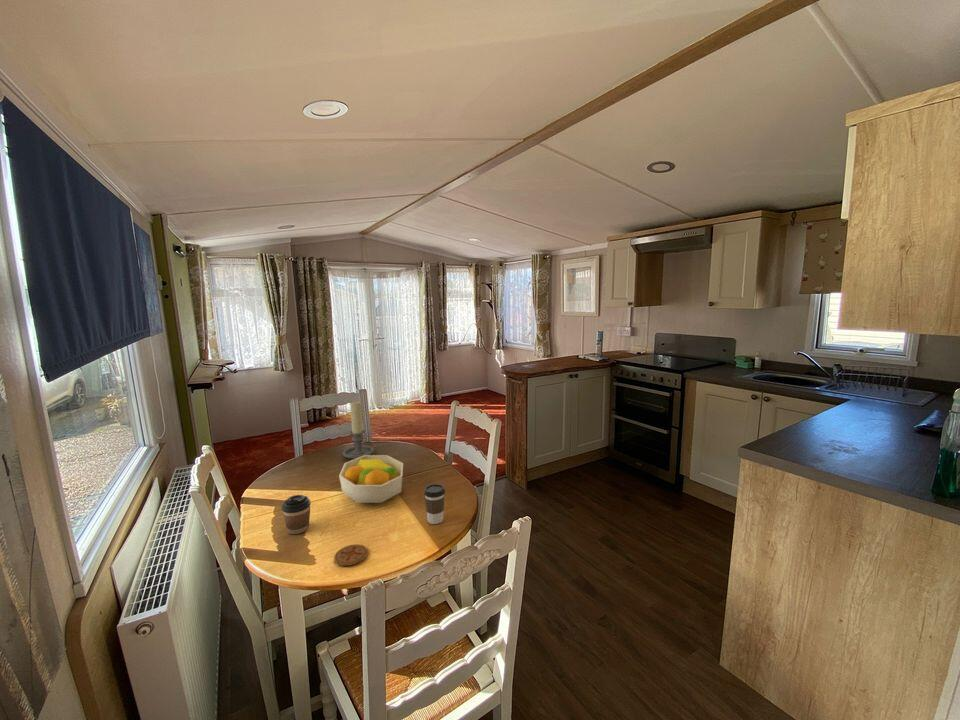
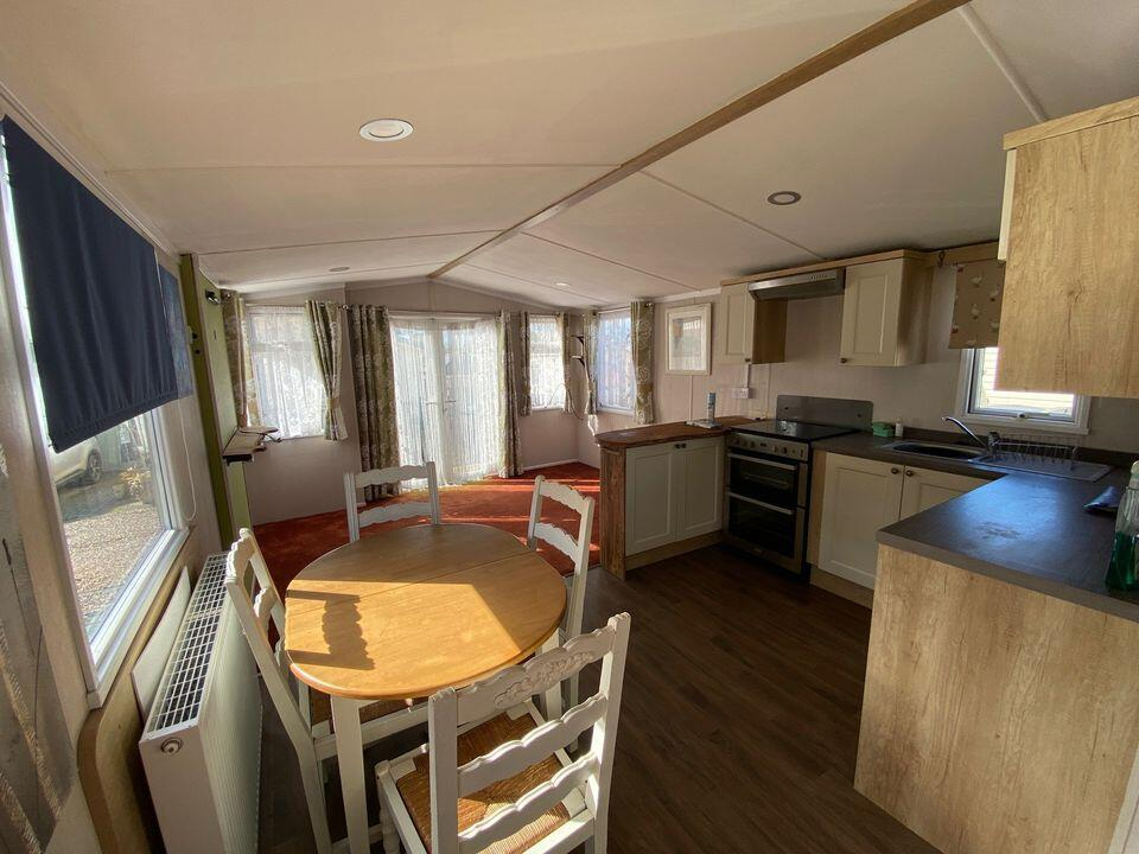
- coffee cup [423,483,446,525]
- coaster [333,543,369,567]
- coffee cup [281,494,312,535]
- fruit bowl [338,454,404,504]
- candle holder [342,400,375,460]
